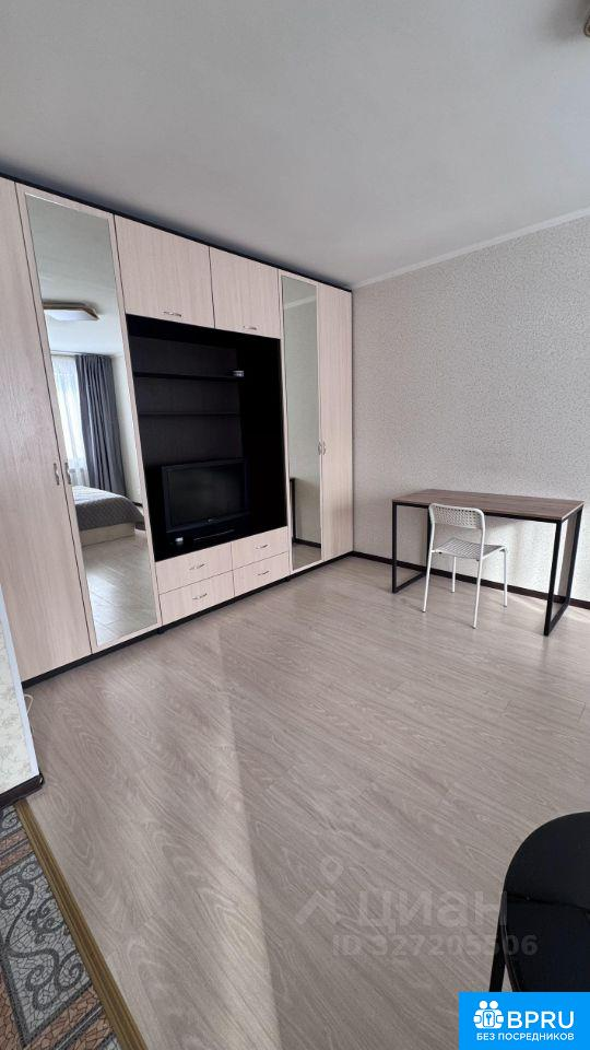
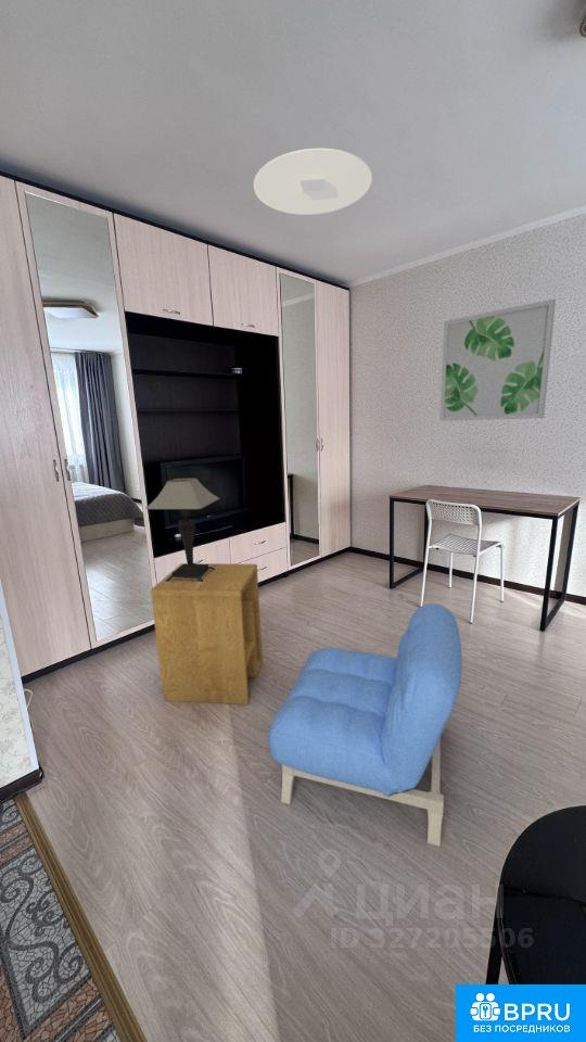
+ table lamp [145,478,220,583]
+ wall art [438,297,557,422]
+ side table [150,562,264,706]
+ armchair [267,602,463,848]
+ ceiling light [253,148,373,216]
